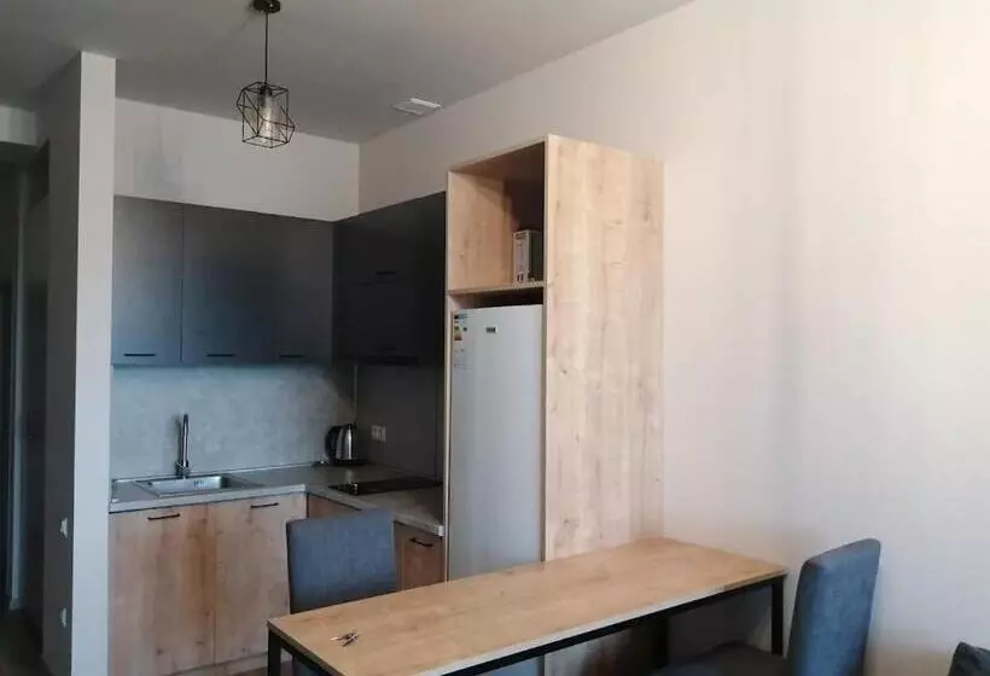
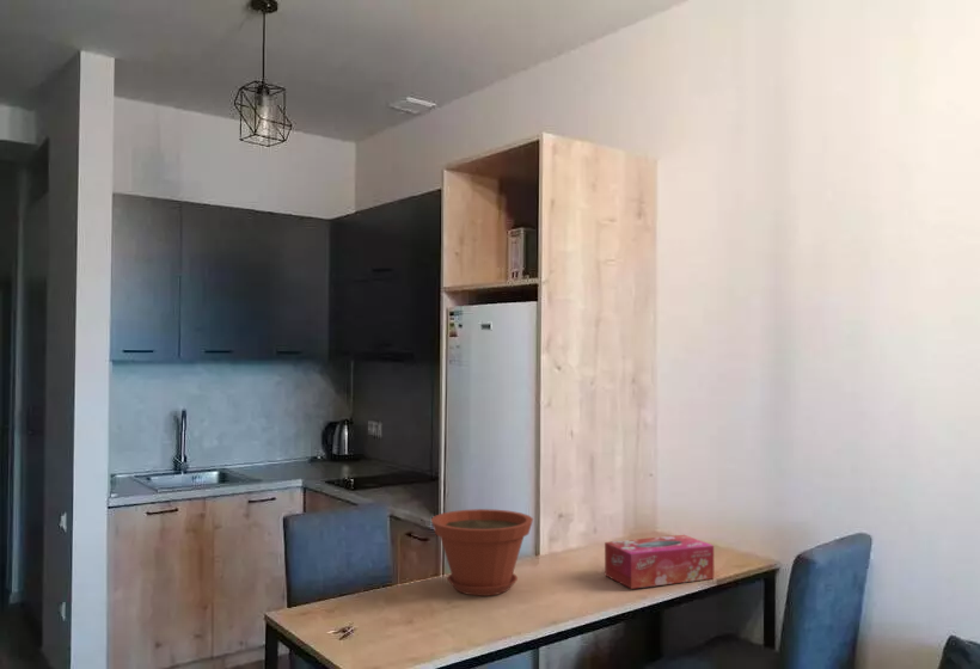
+ tissue box [604,534,715,590]
+ plant pot [430,508,534,597]
